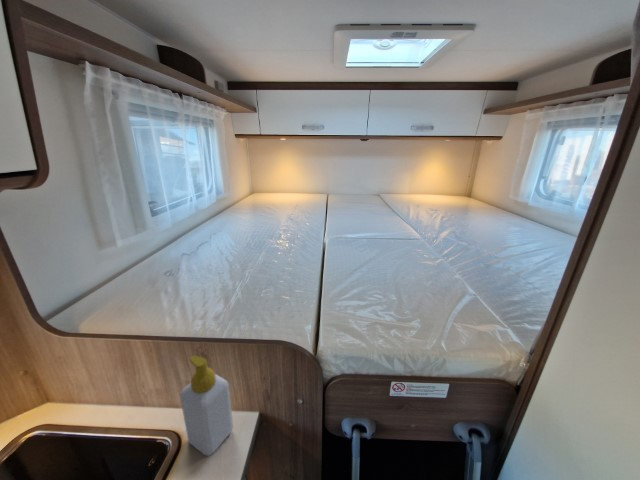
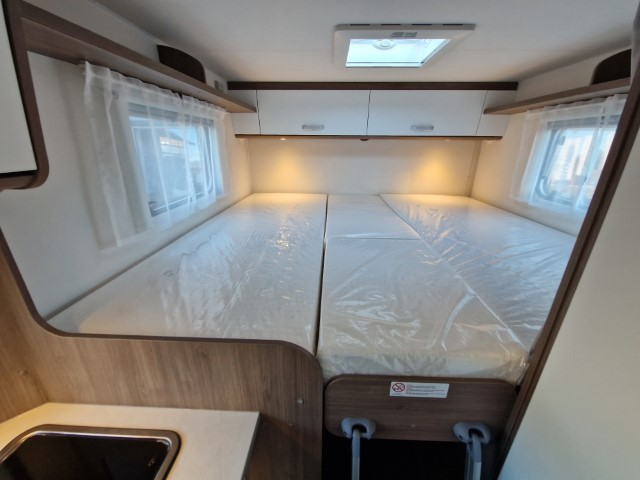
- soap bottle [179,354,234,457]
